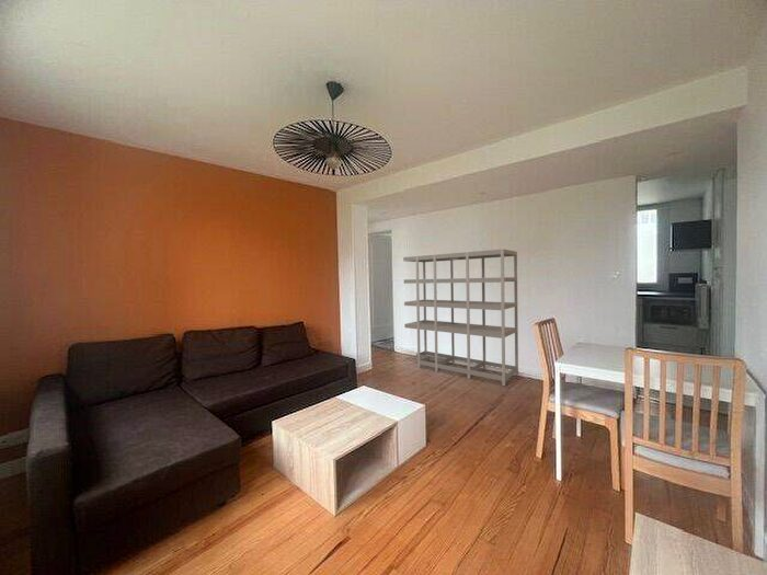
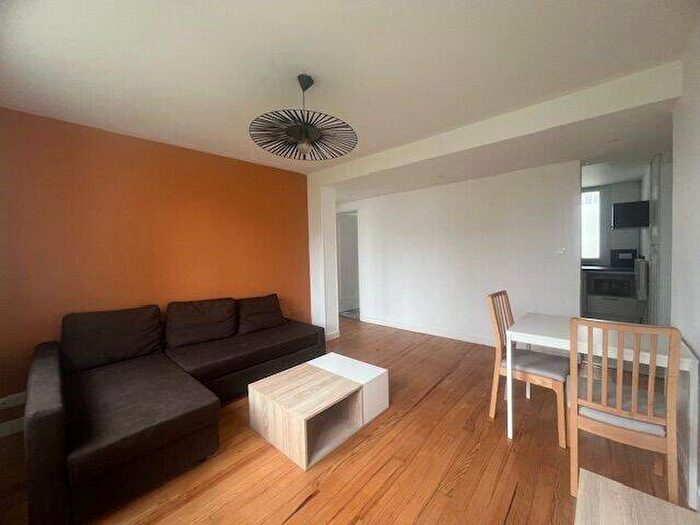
- shelving unit [402,248,519,387]
